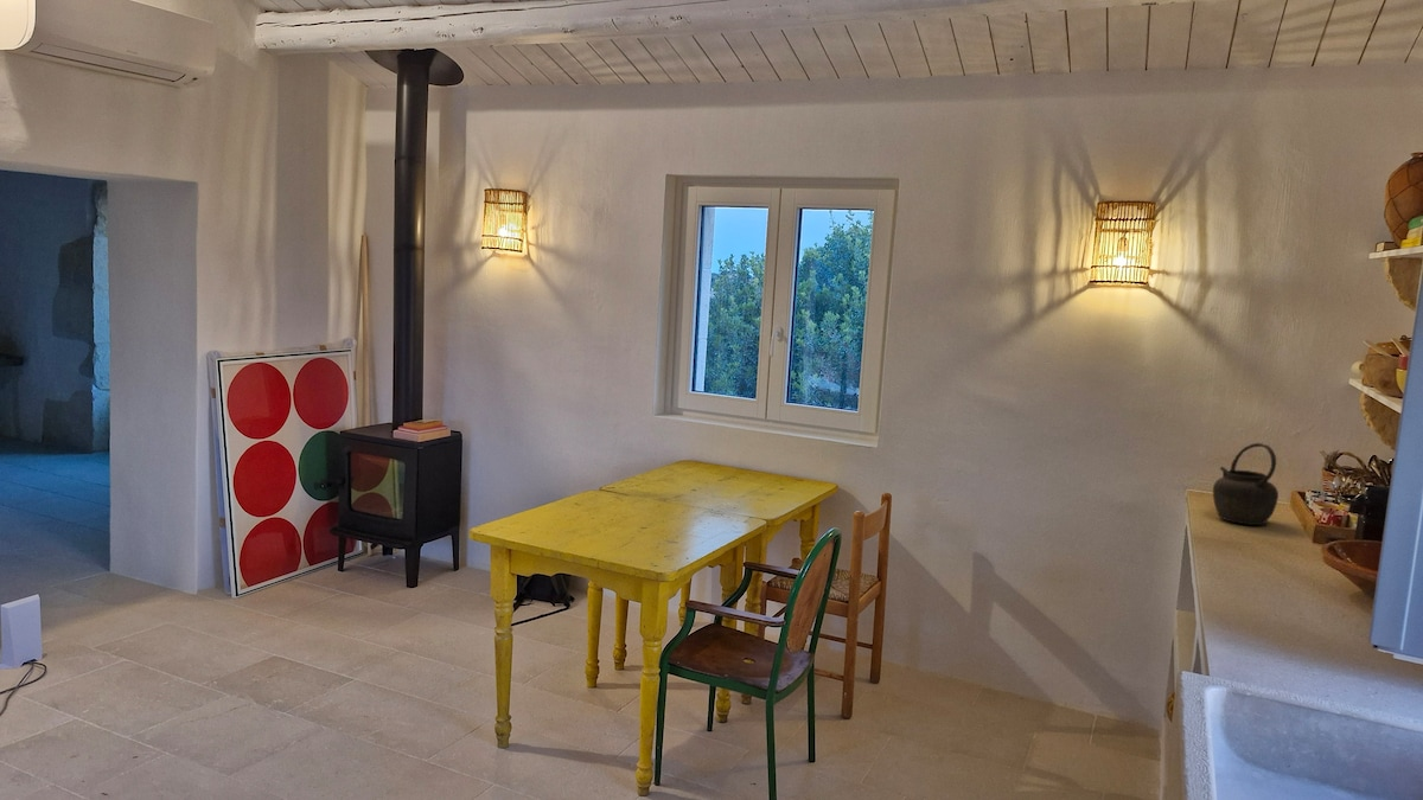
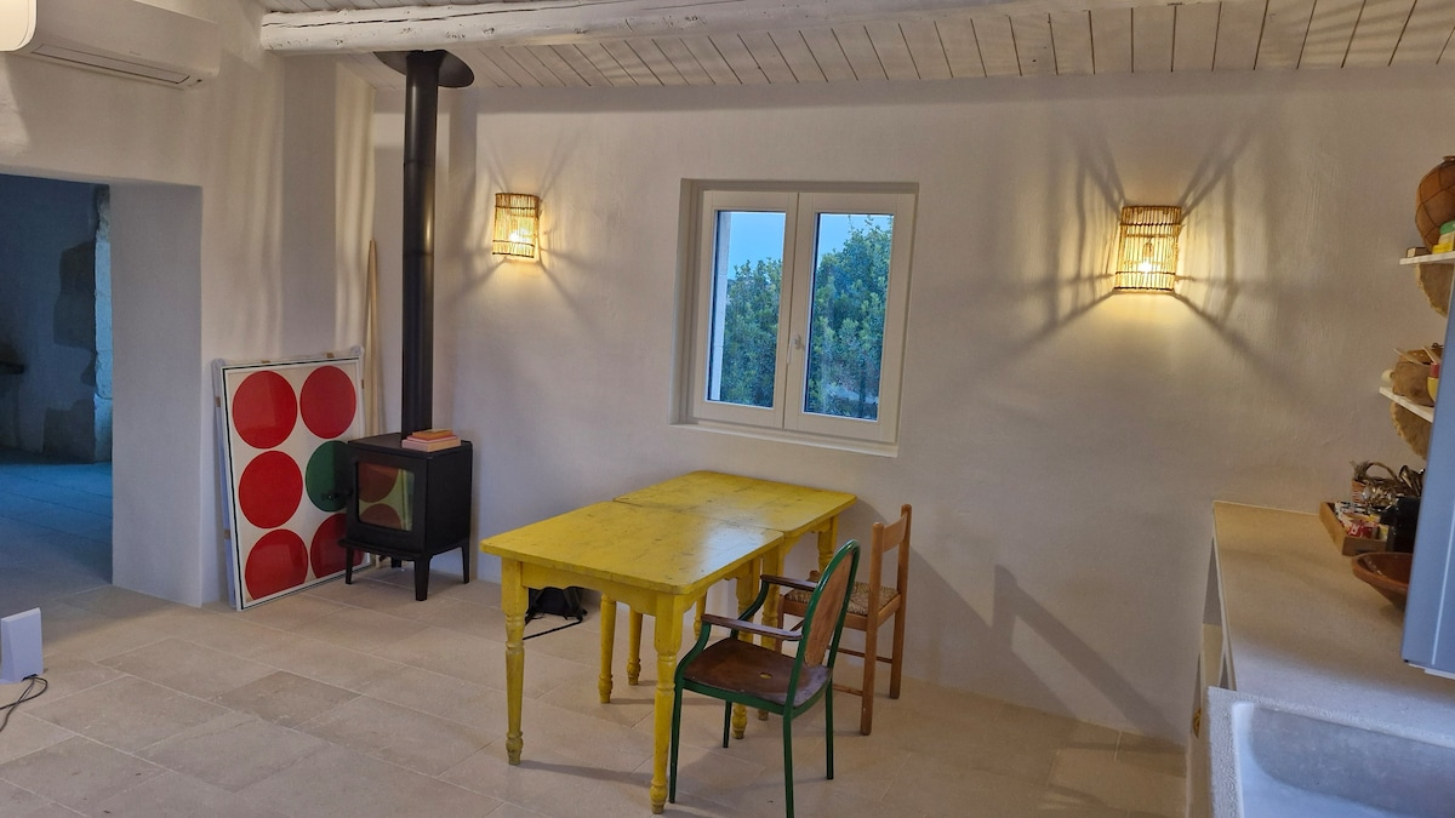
- kettle [1212,442,1280,526]
